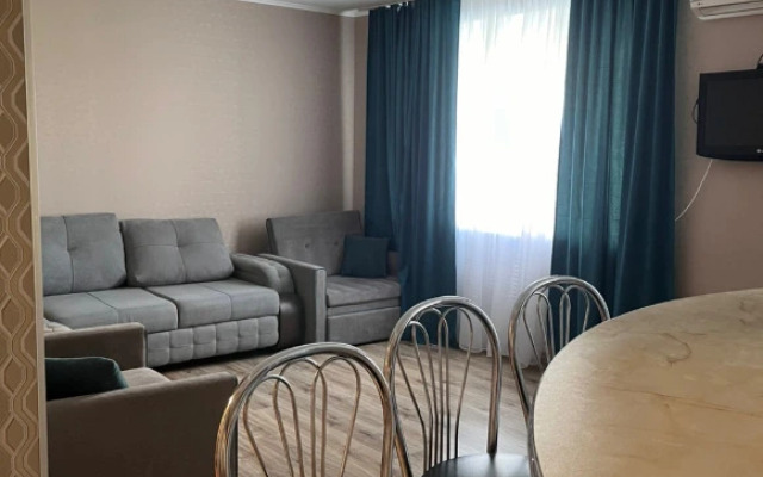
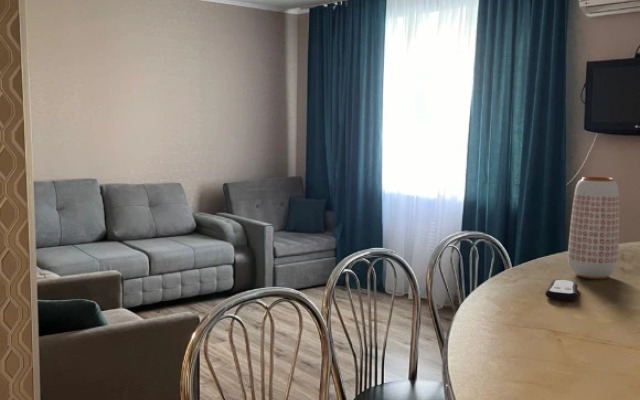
+ remote control [544,279,579,302]
+ planter [567,176,620,280]
